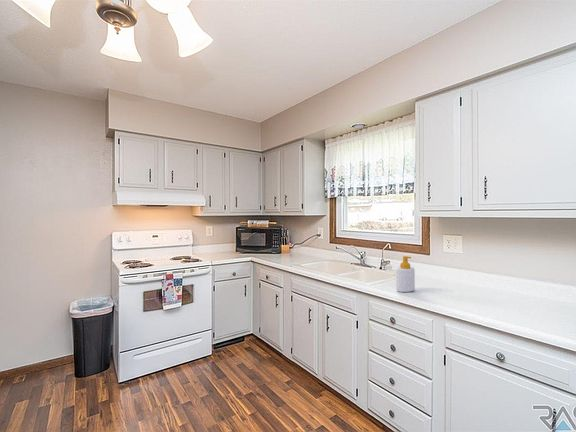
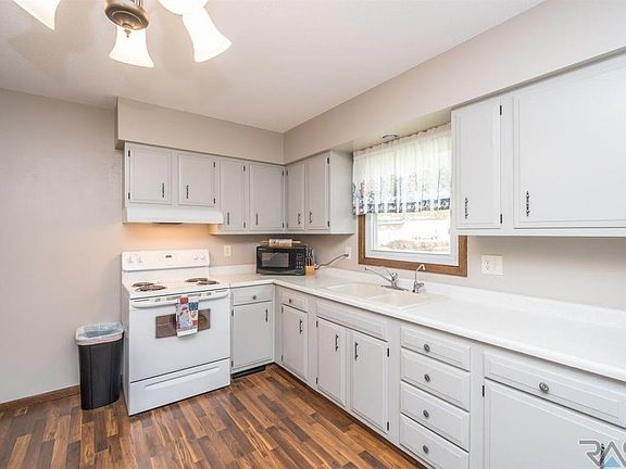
- soap bottle [395,255,416,293]
